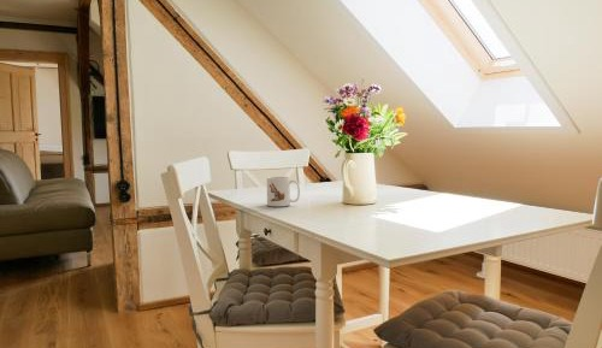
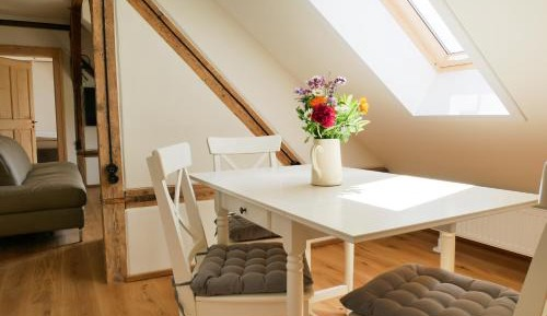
- mug [266,176,301,207]
